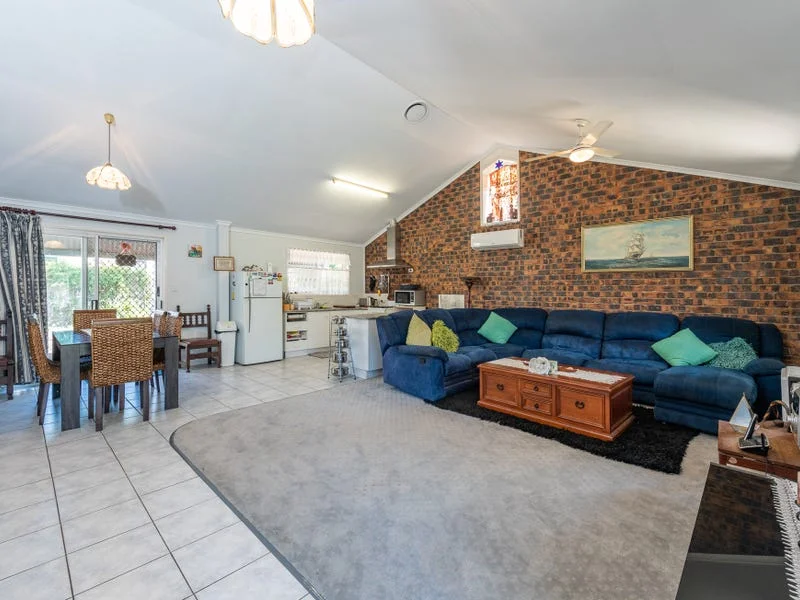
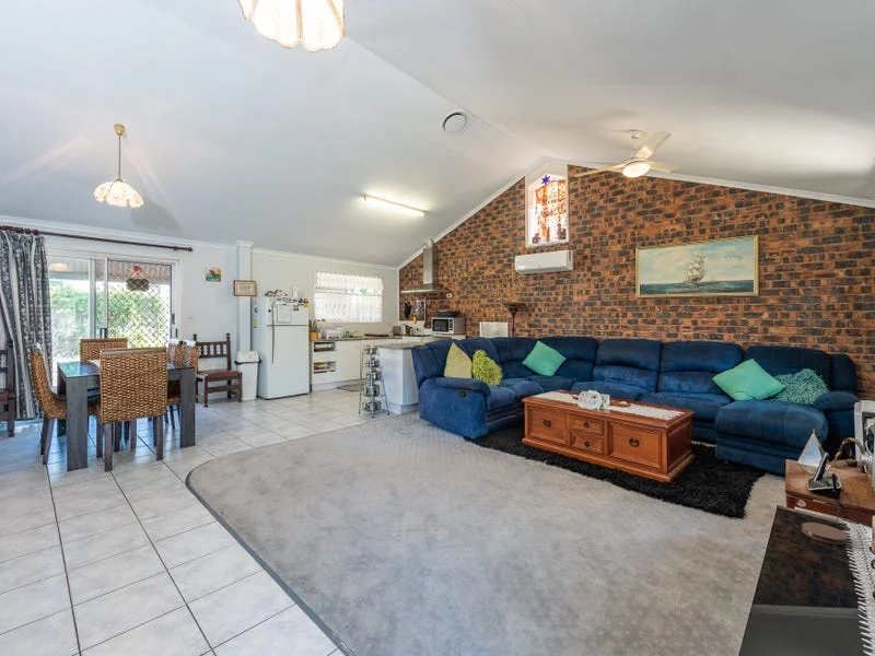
+ coaster [801,522,849,546]
